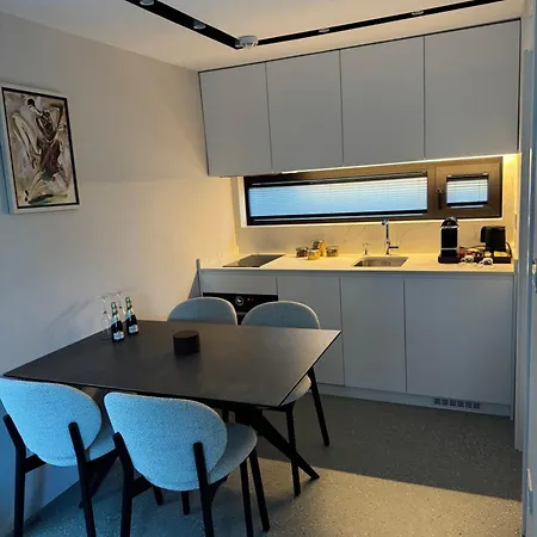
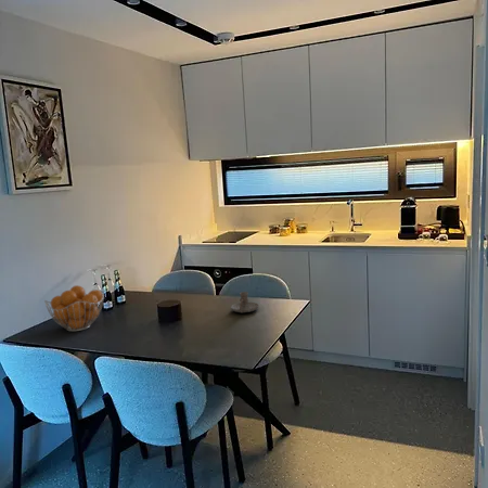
+ fruit basket [43,284,105,332]
+ candle holder [230,291,259,313]
